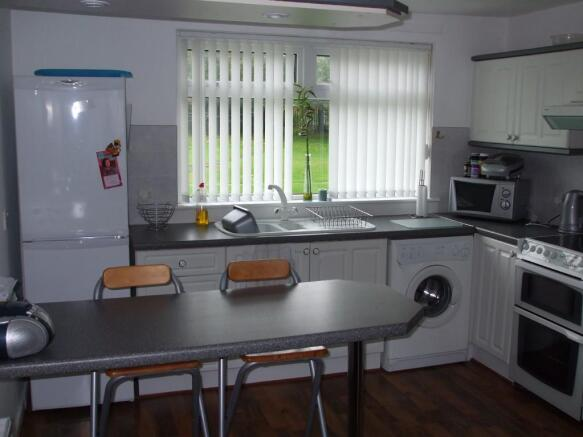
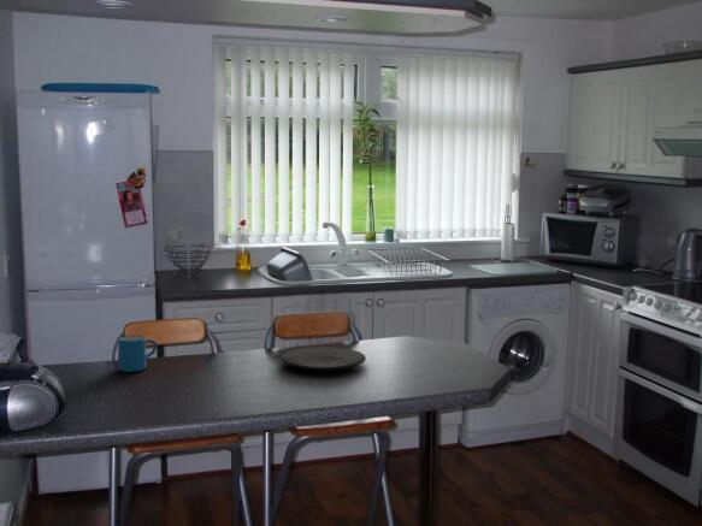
+ plate [279,345,367,372]
+ mug [118,335,159,373]
